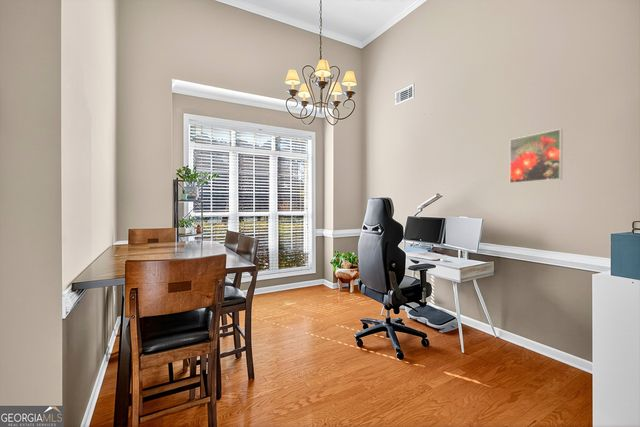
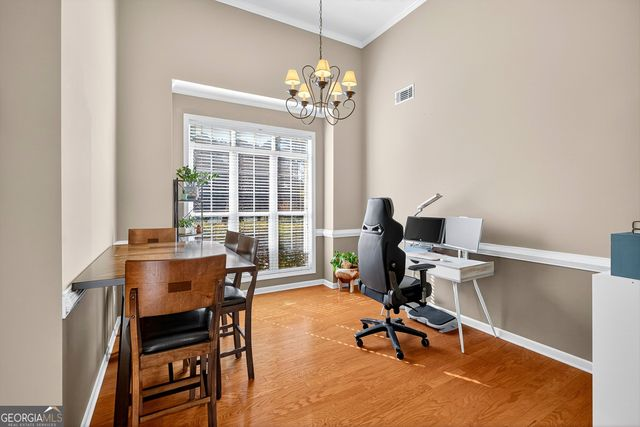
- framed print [509,128,563,184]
